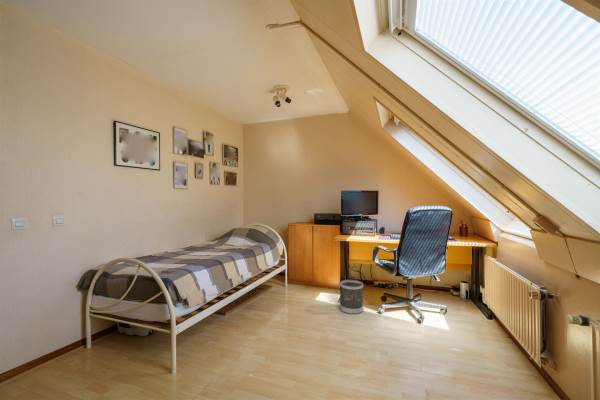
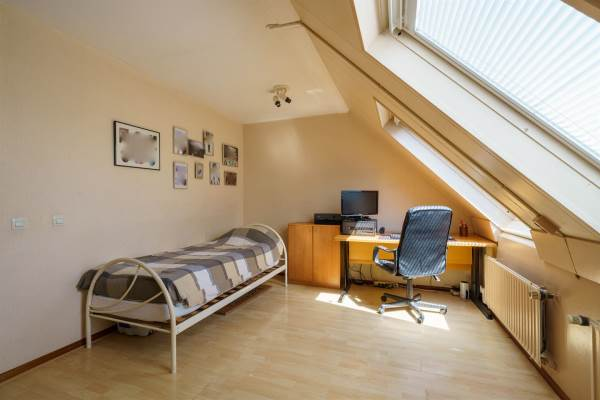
- wastebasket [339,279,364,315]
